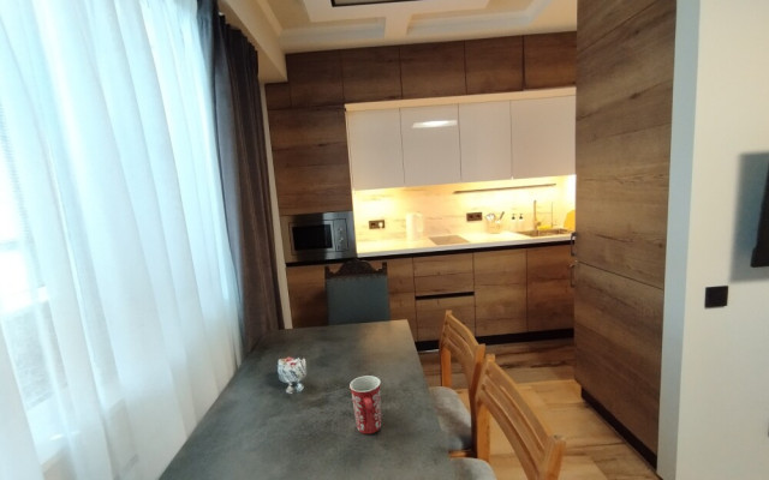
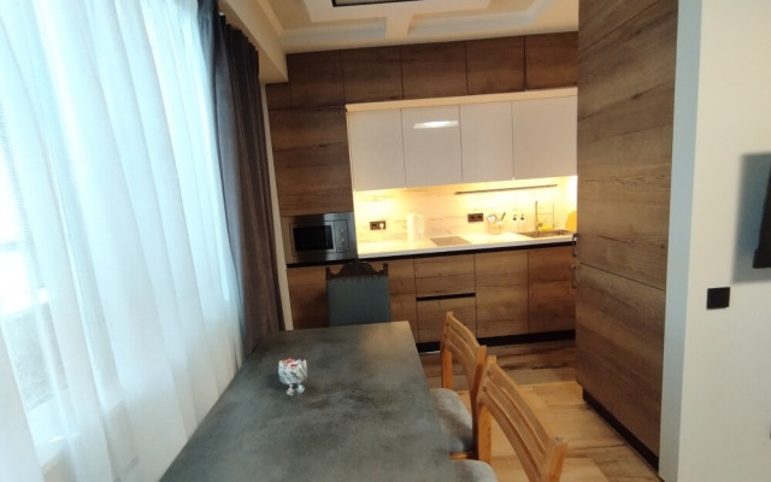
- mug [348,374,382,434]
